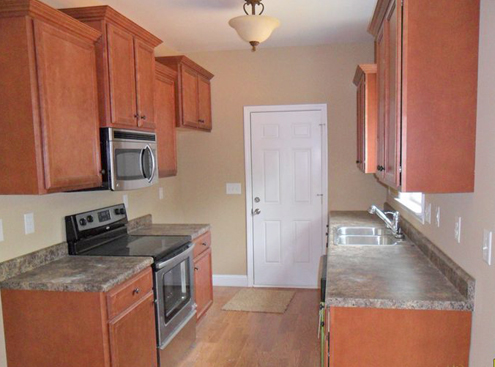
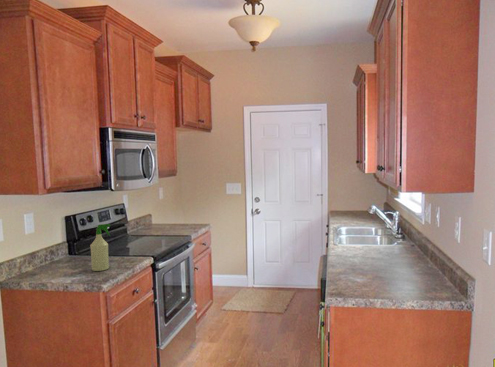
+ spray bottle [89,223,111,272]
